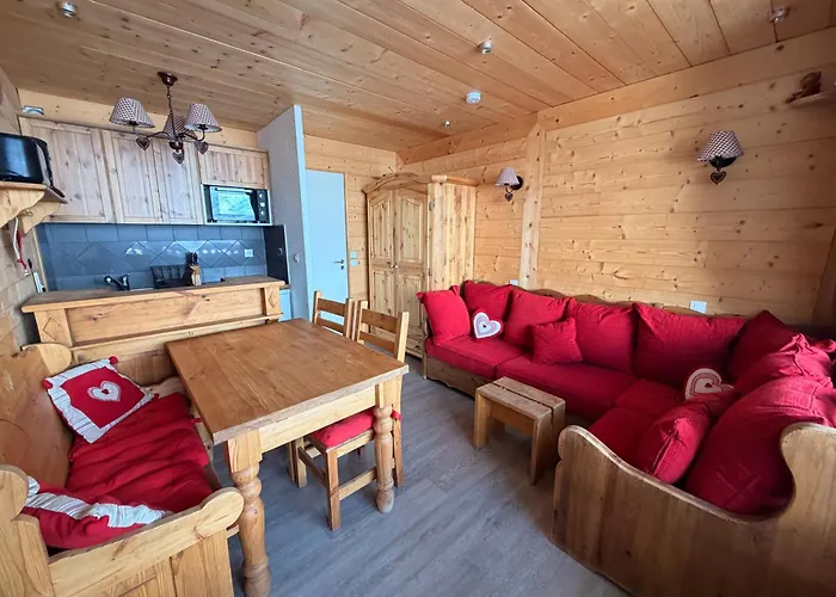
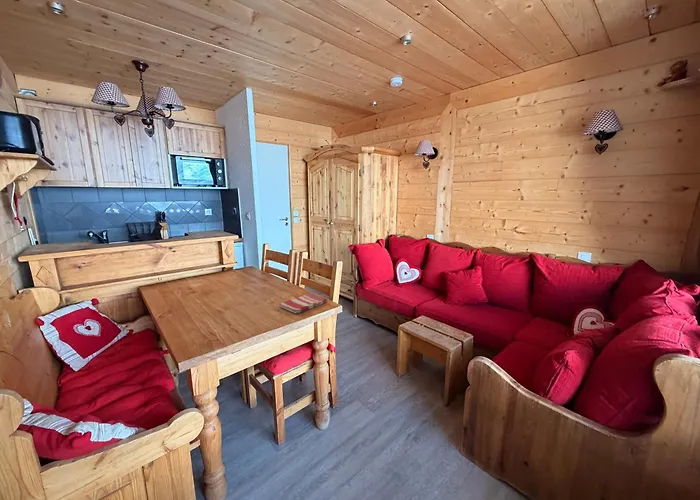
+ dish towel [278,292,328,315]
